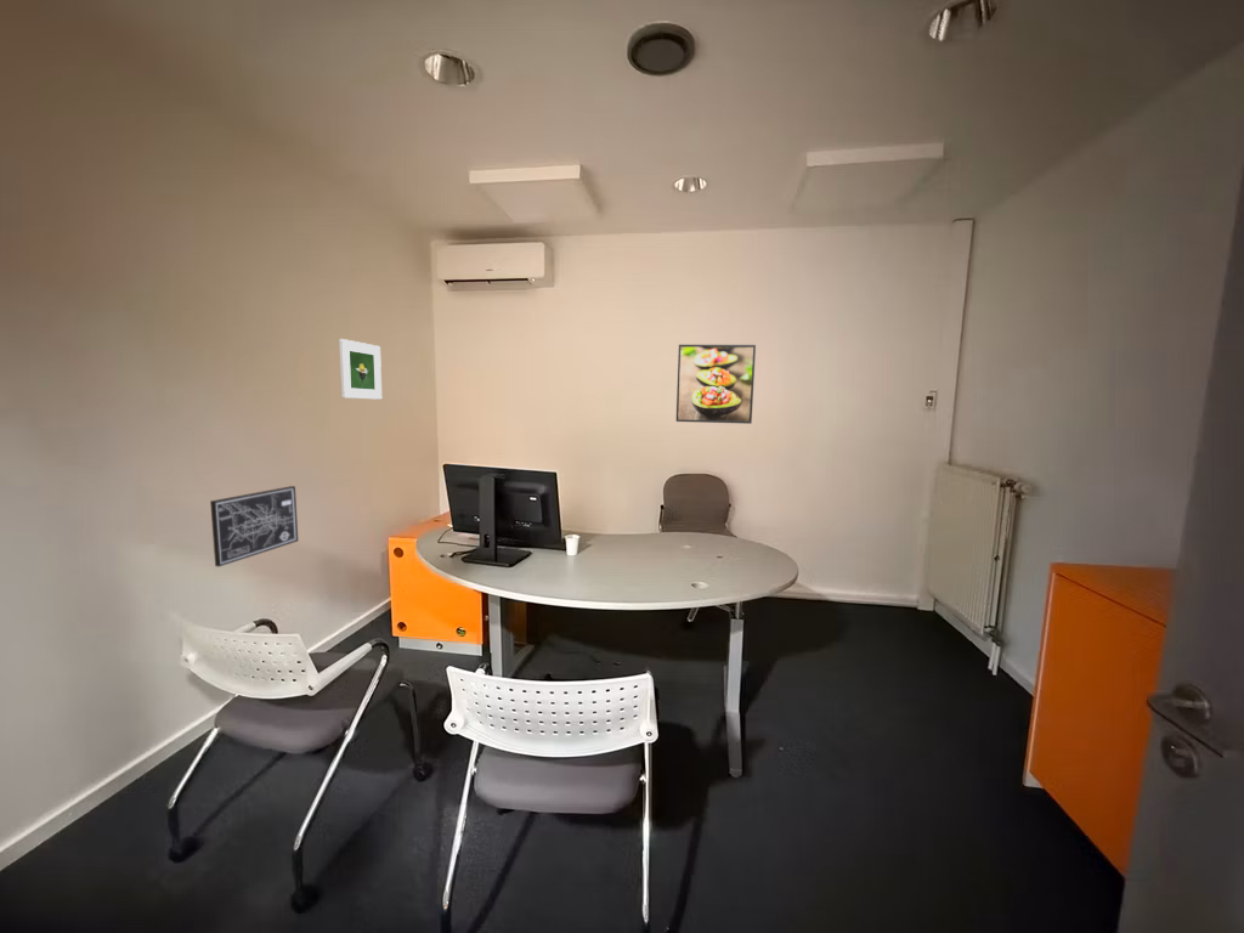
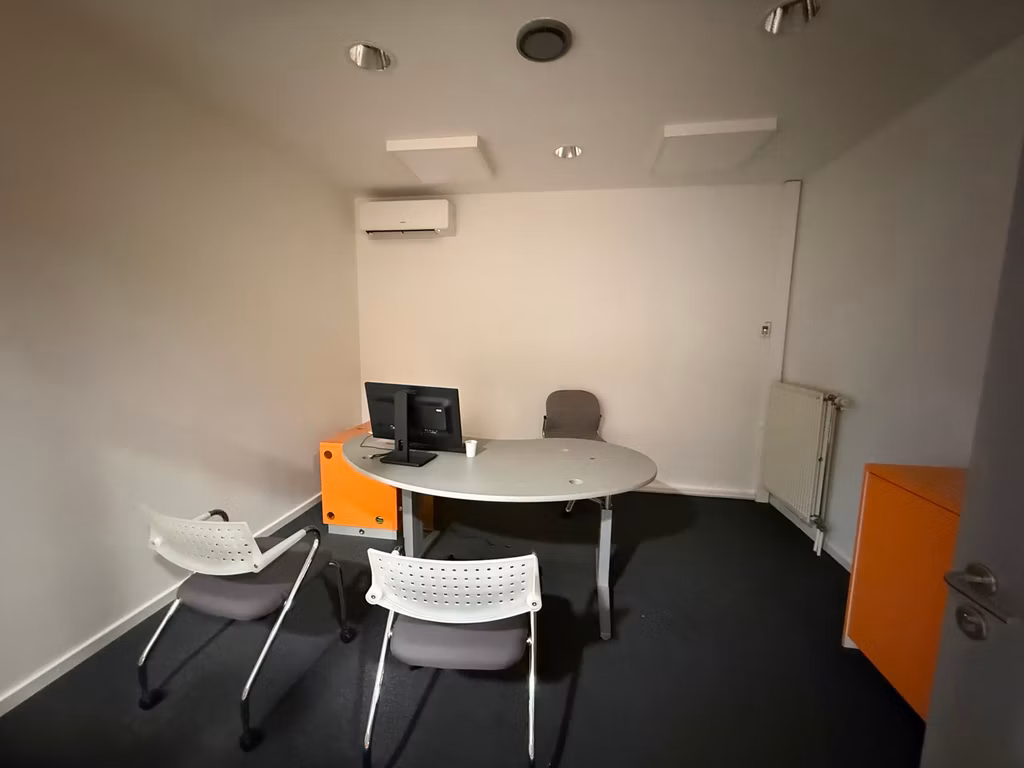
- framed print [338,338,383,401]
- wall art [209,485,299,567]
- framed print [675,344,757,425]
